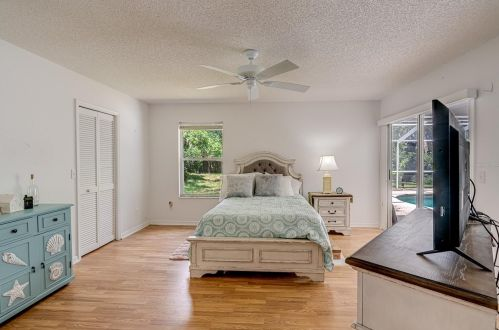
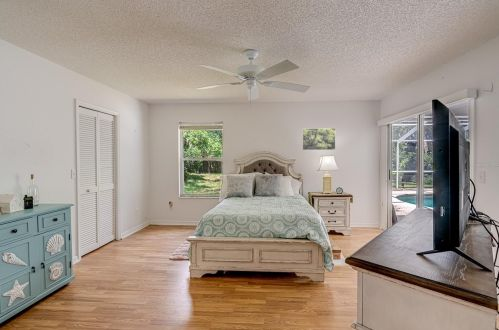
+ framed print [301,127,336,151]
